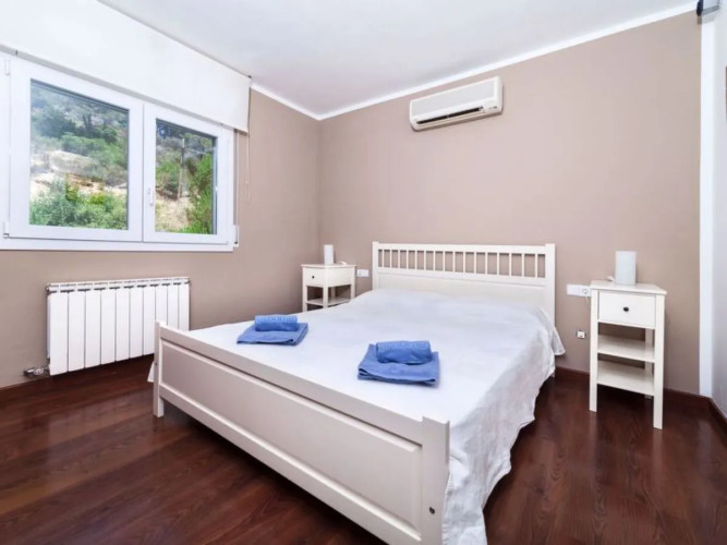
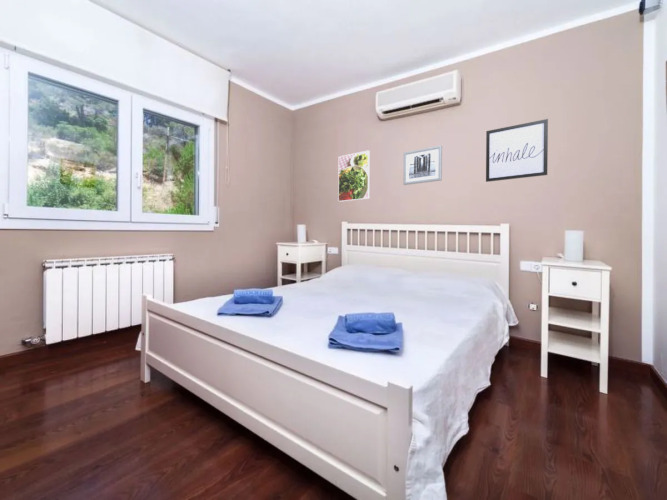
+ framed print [337,150,371,202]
+ wall art [402,144,443,186]
+ wall art [485,118,549,183]
